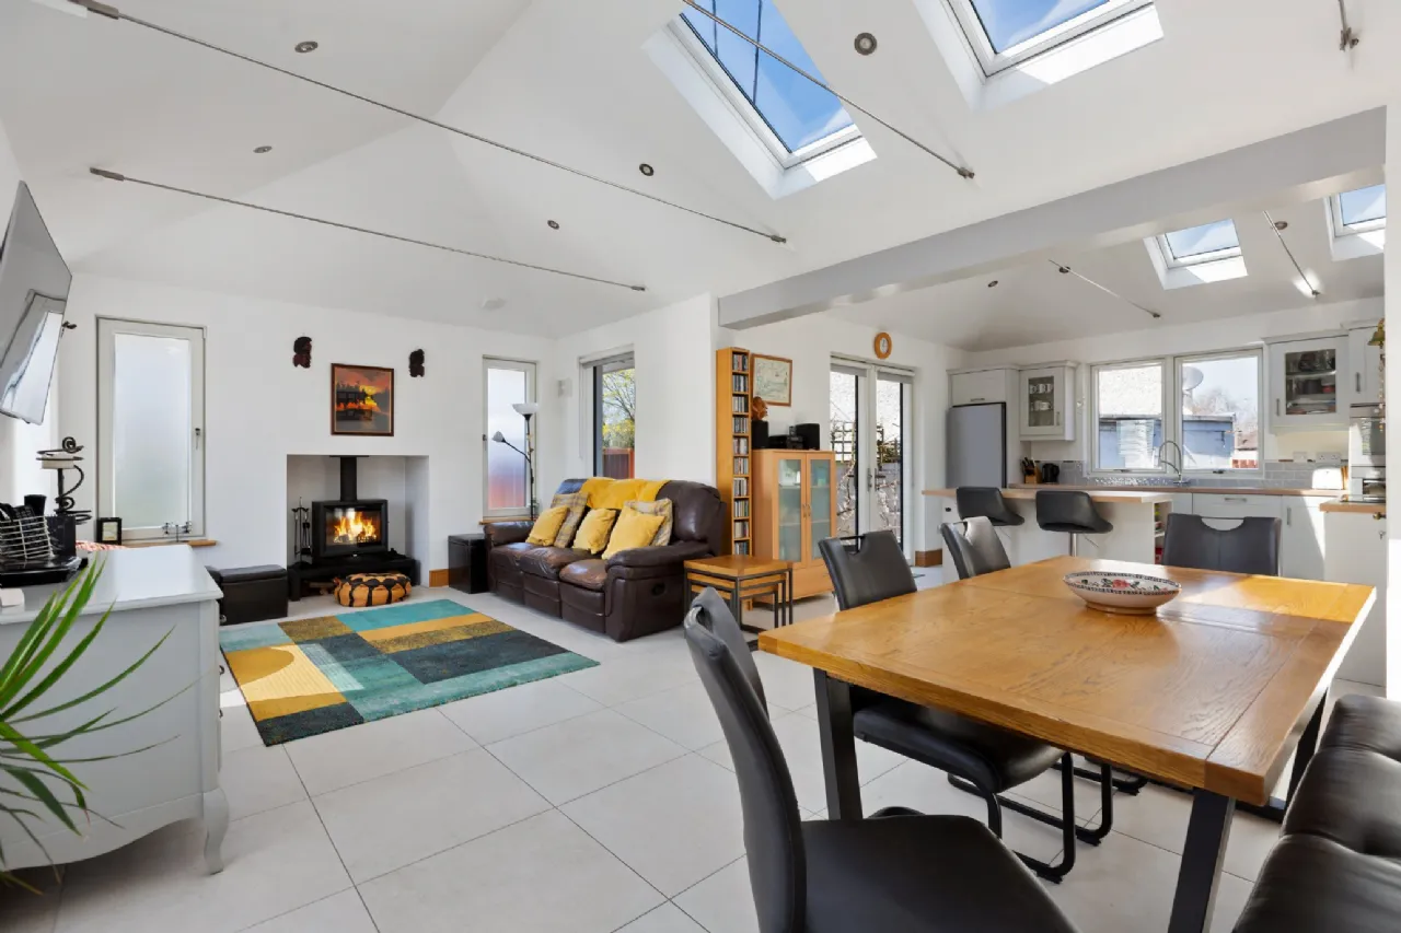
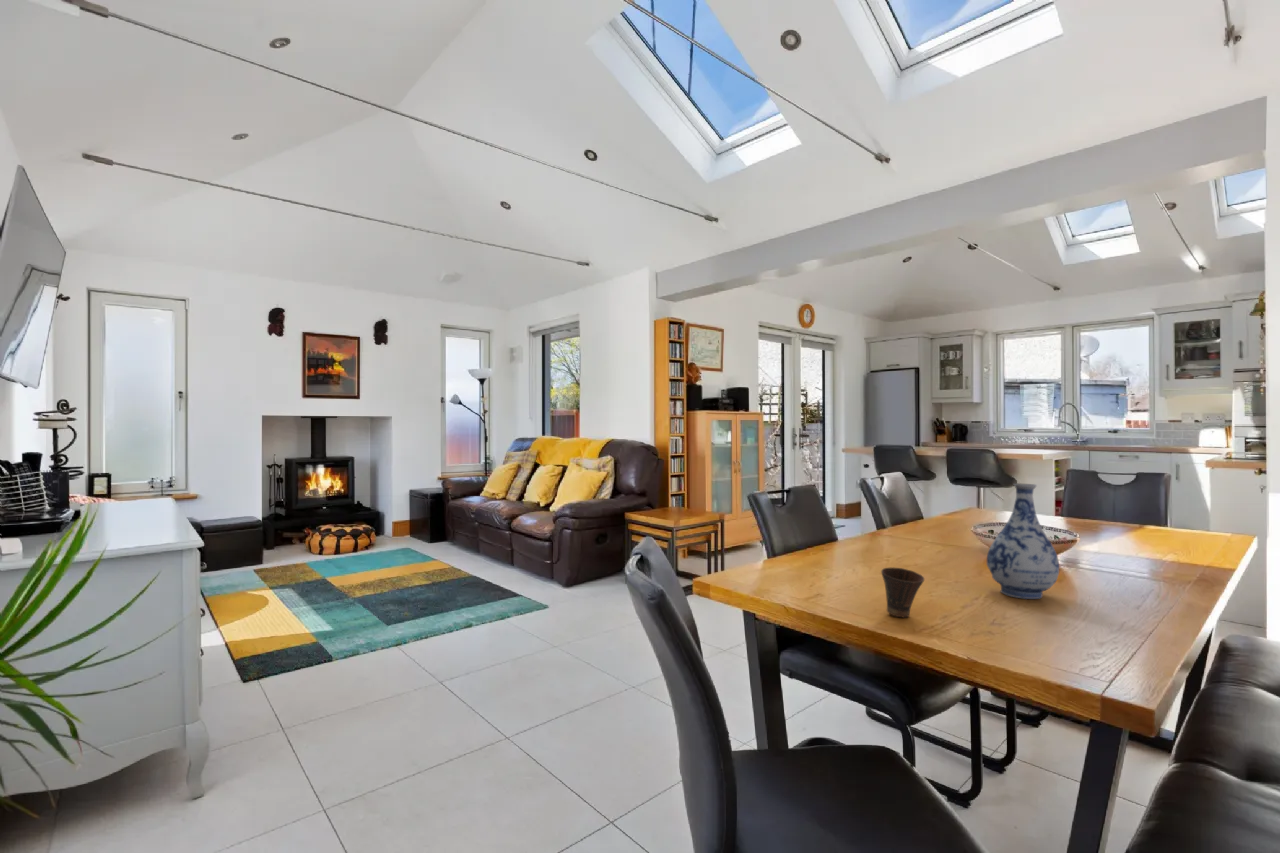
+ cup [880,566,925,619]
+ vase [986,482,1060,600]
